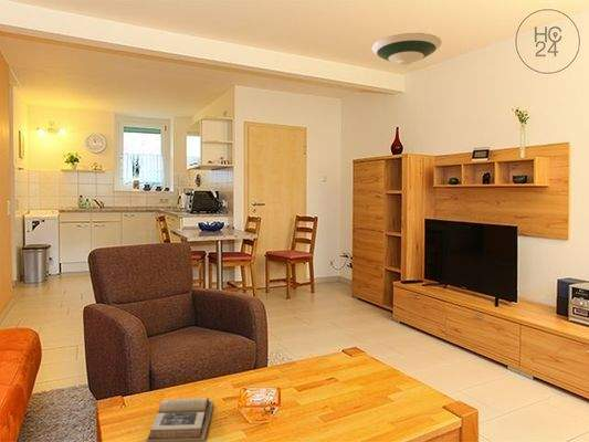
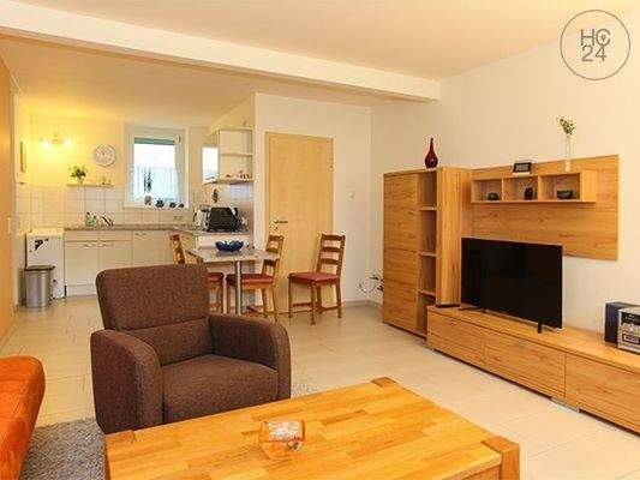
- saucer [371,32,443,66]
- book [145,397,214,442]
